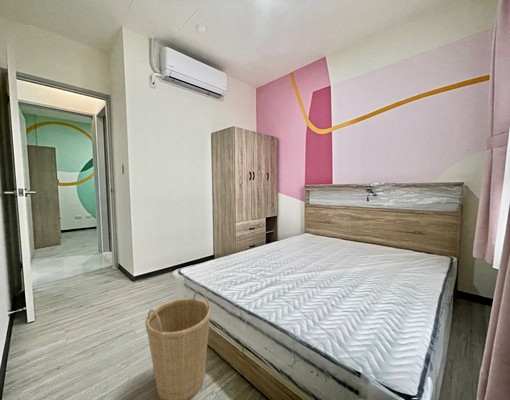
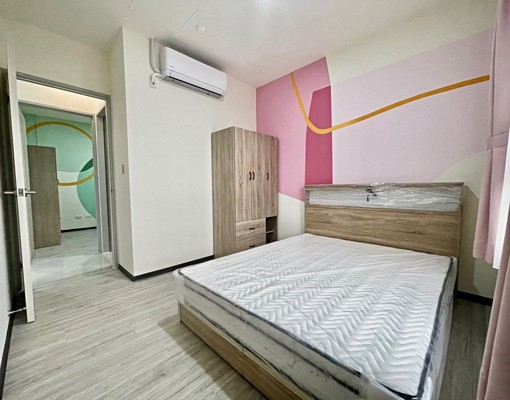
- basket [145,290,212,400]
